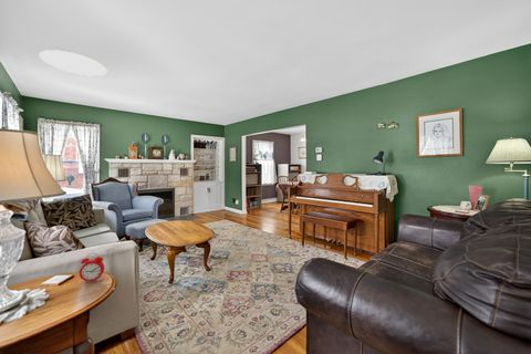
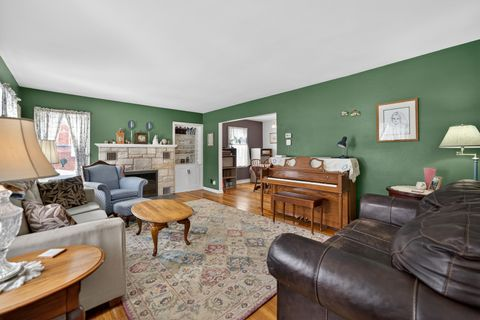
- ceiling light [39,49,108,77]
- alarm clock [79,252,105,284]
